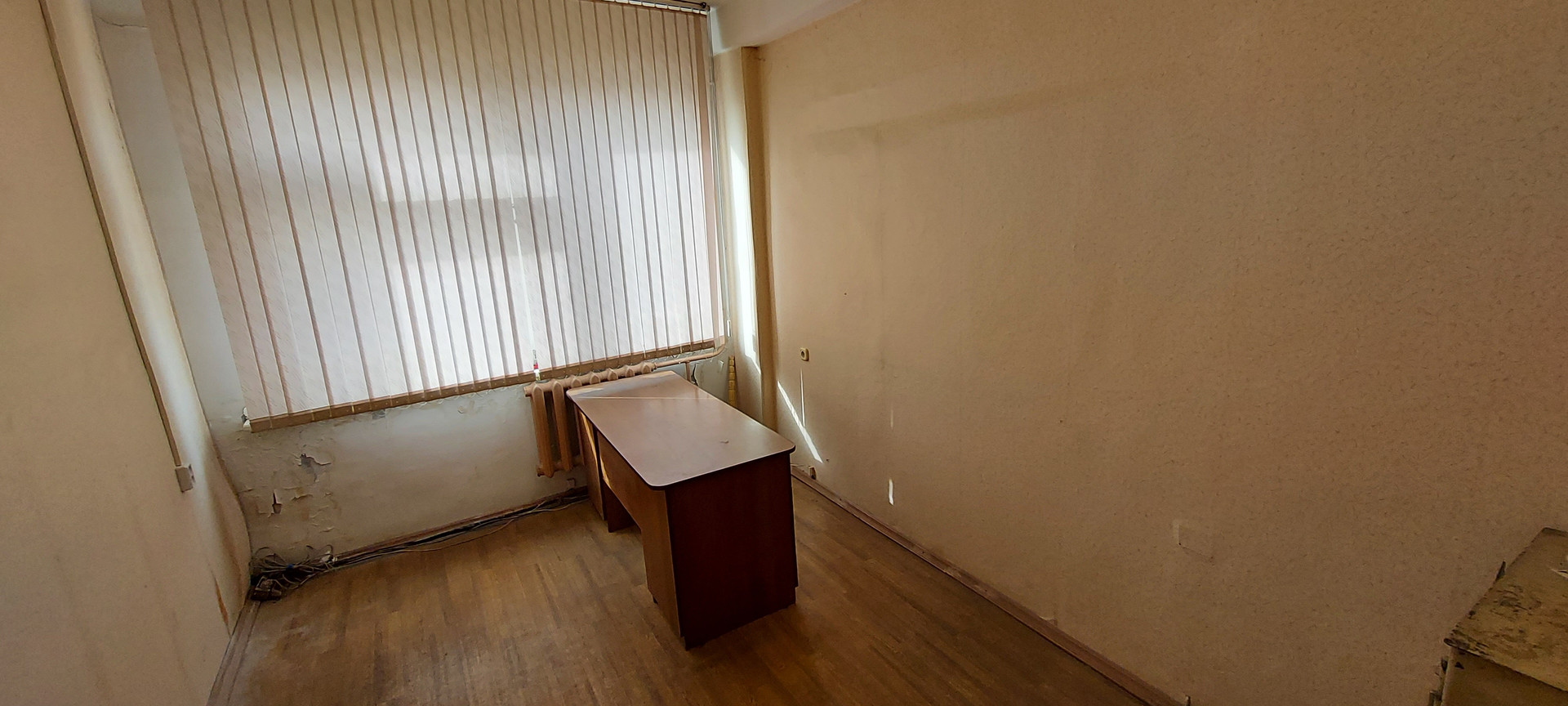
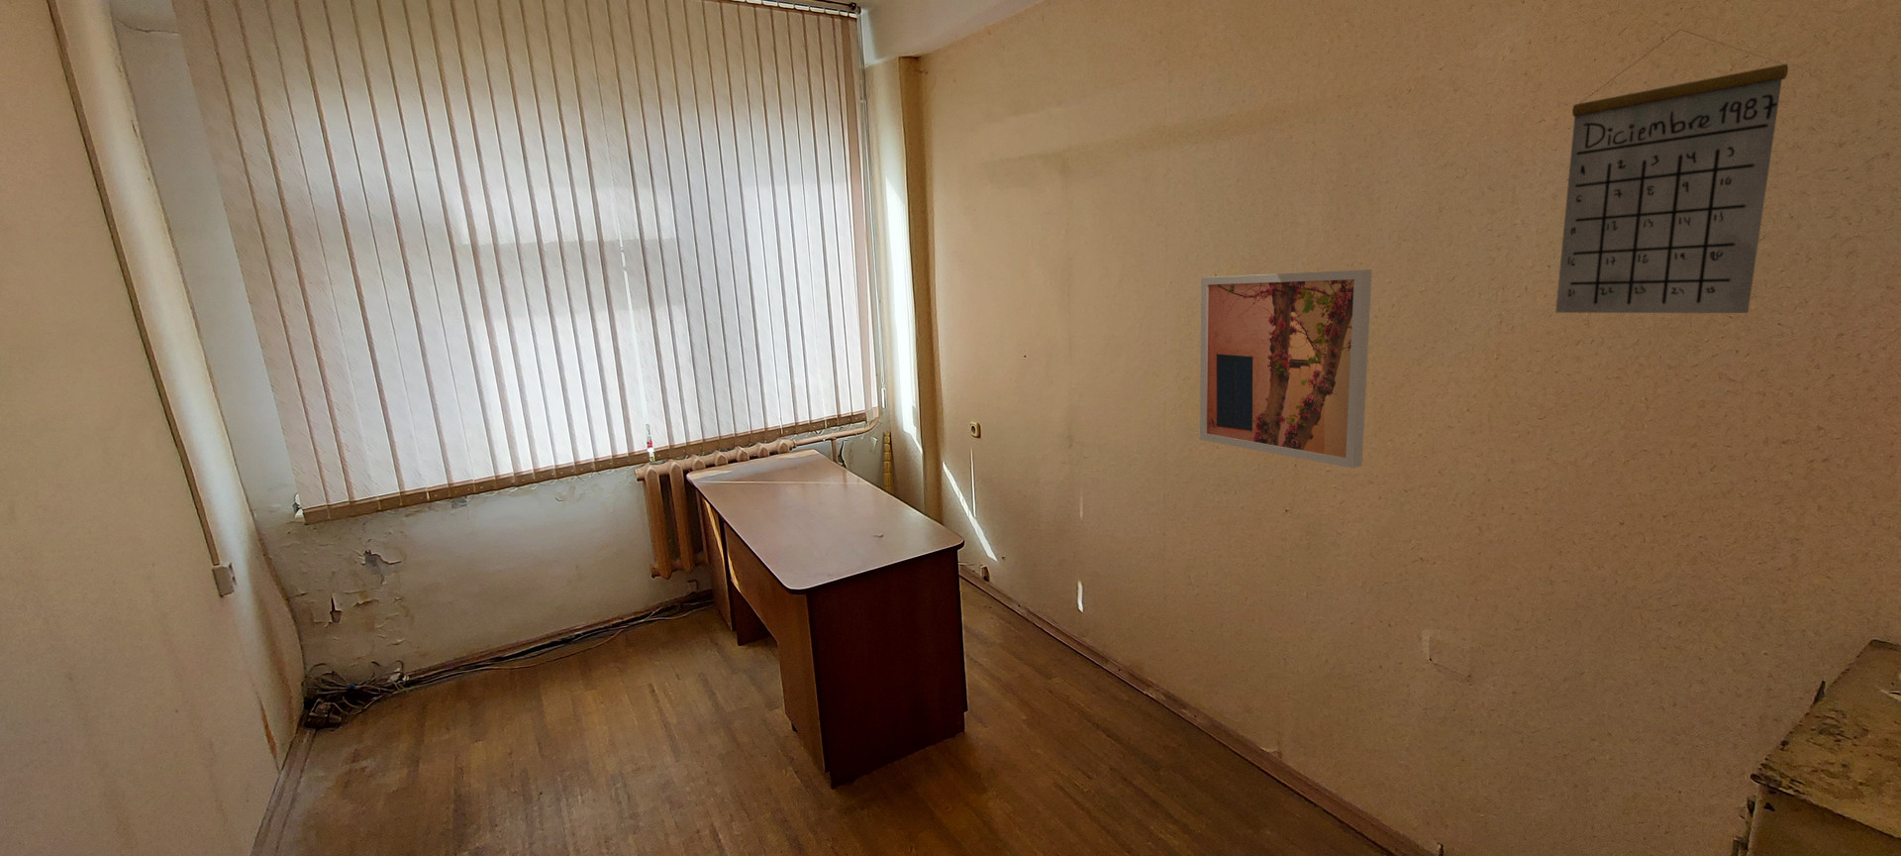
+ calendar [1554,29,1789,314]
+ wall art [1199,268,1372,469]
